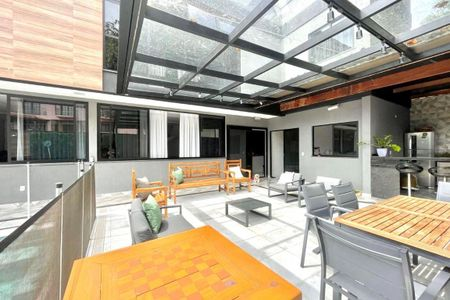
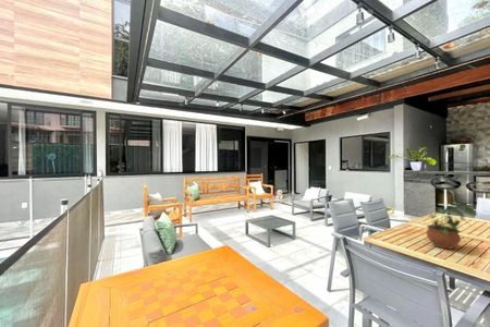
+ potted plant [422,202,478,251]
